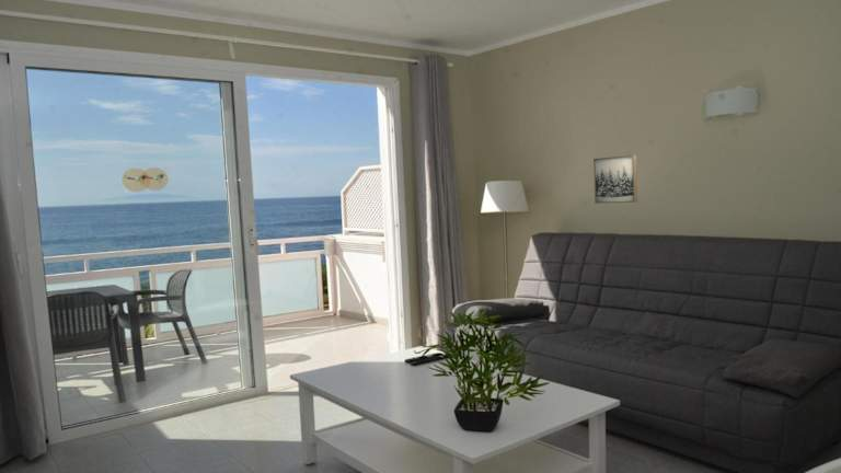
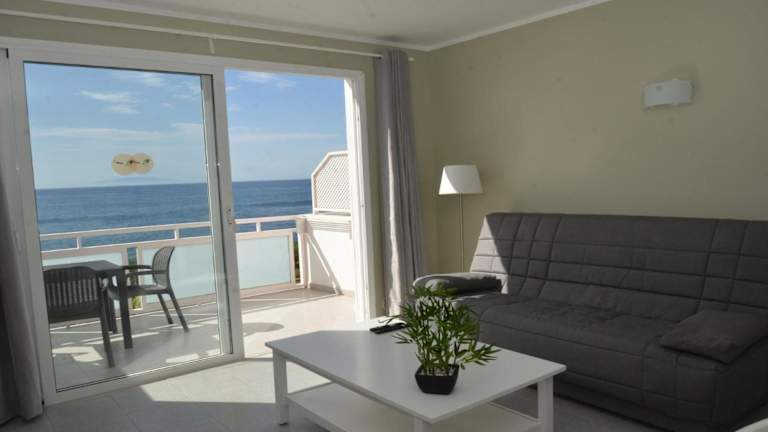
- wall art [592,154,638,205]
